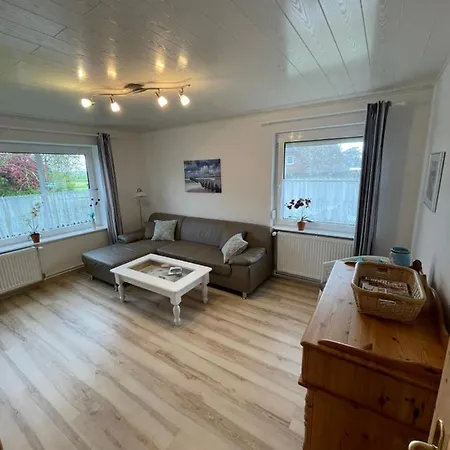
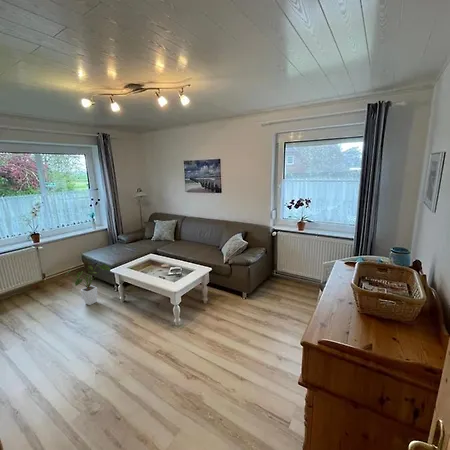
+ house plant [64,263,111,306]
